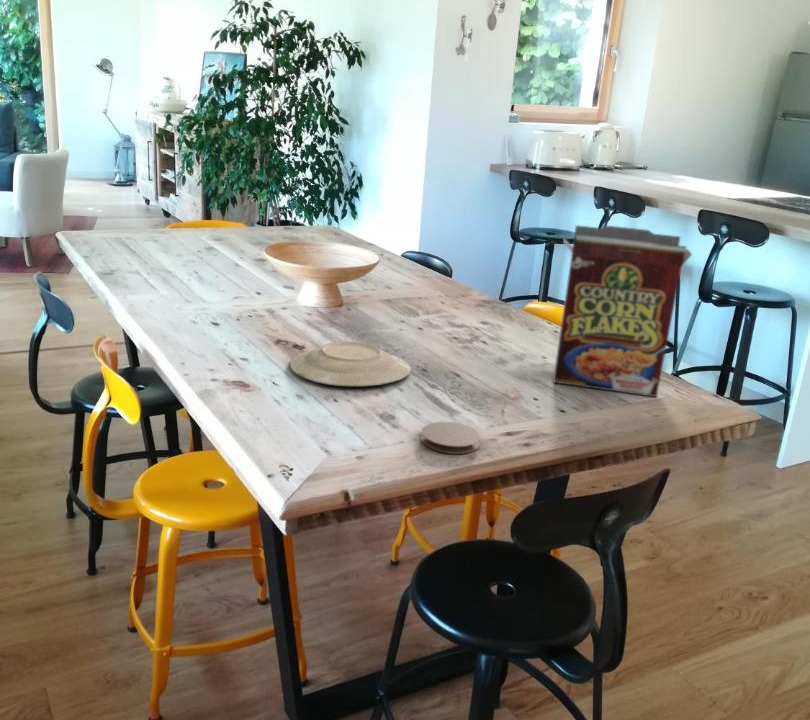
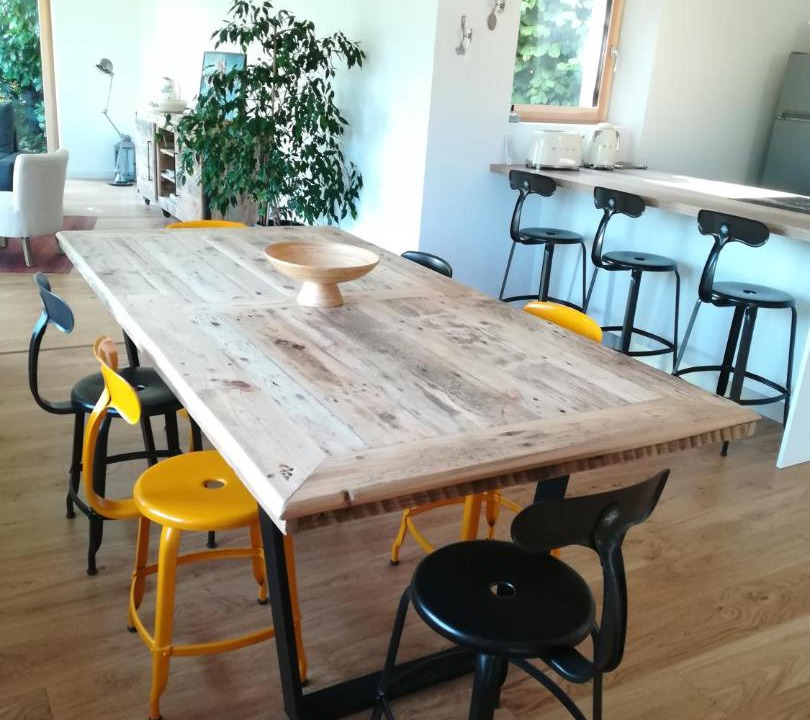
- cereal box [552,224,693,398]
- coaster [420,421,482,455]
- plate [289,340,412,387]
